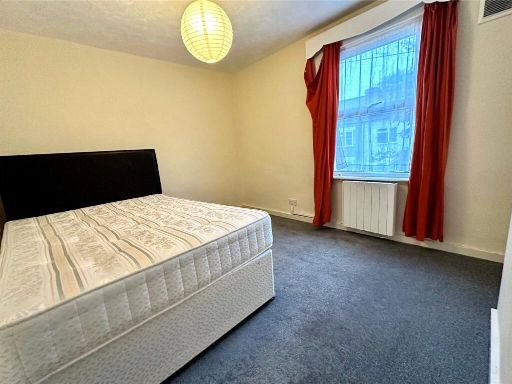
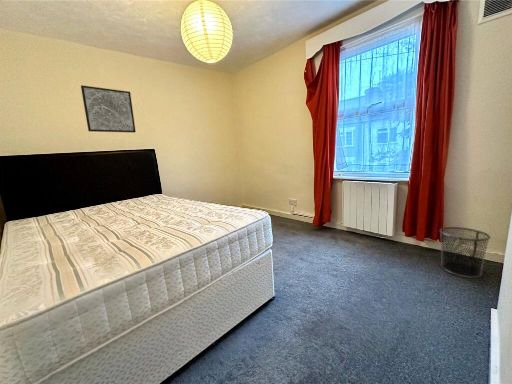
+ wall art [80,84,137,134]
+ waste bin [439,226,492,279]
